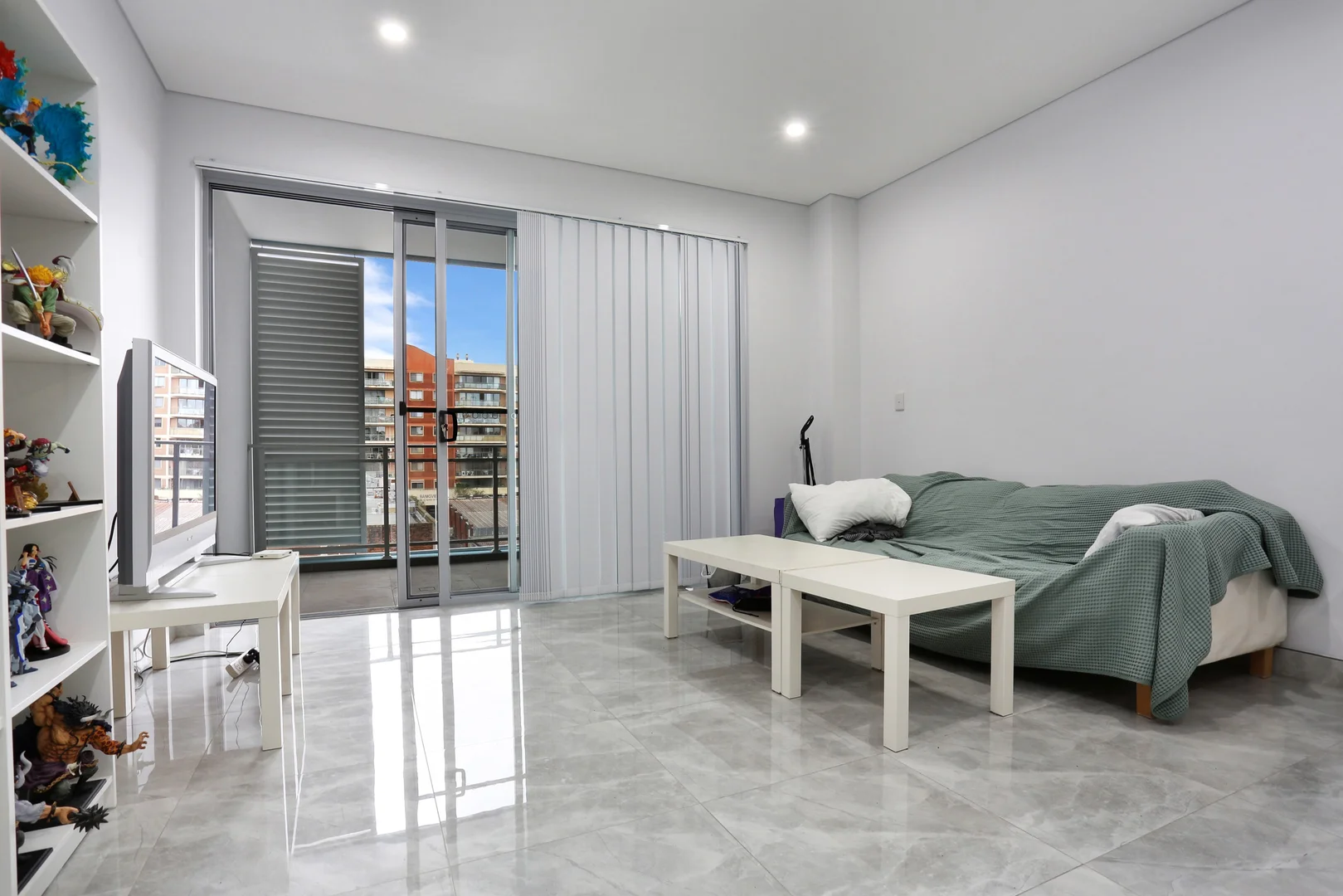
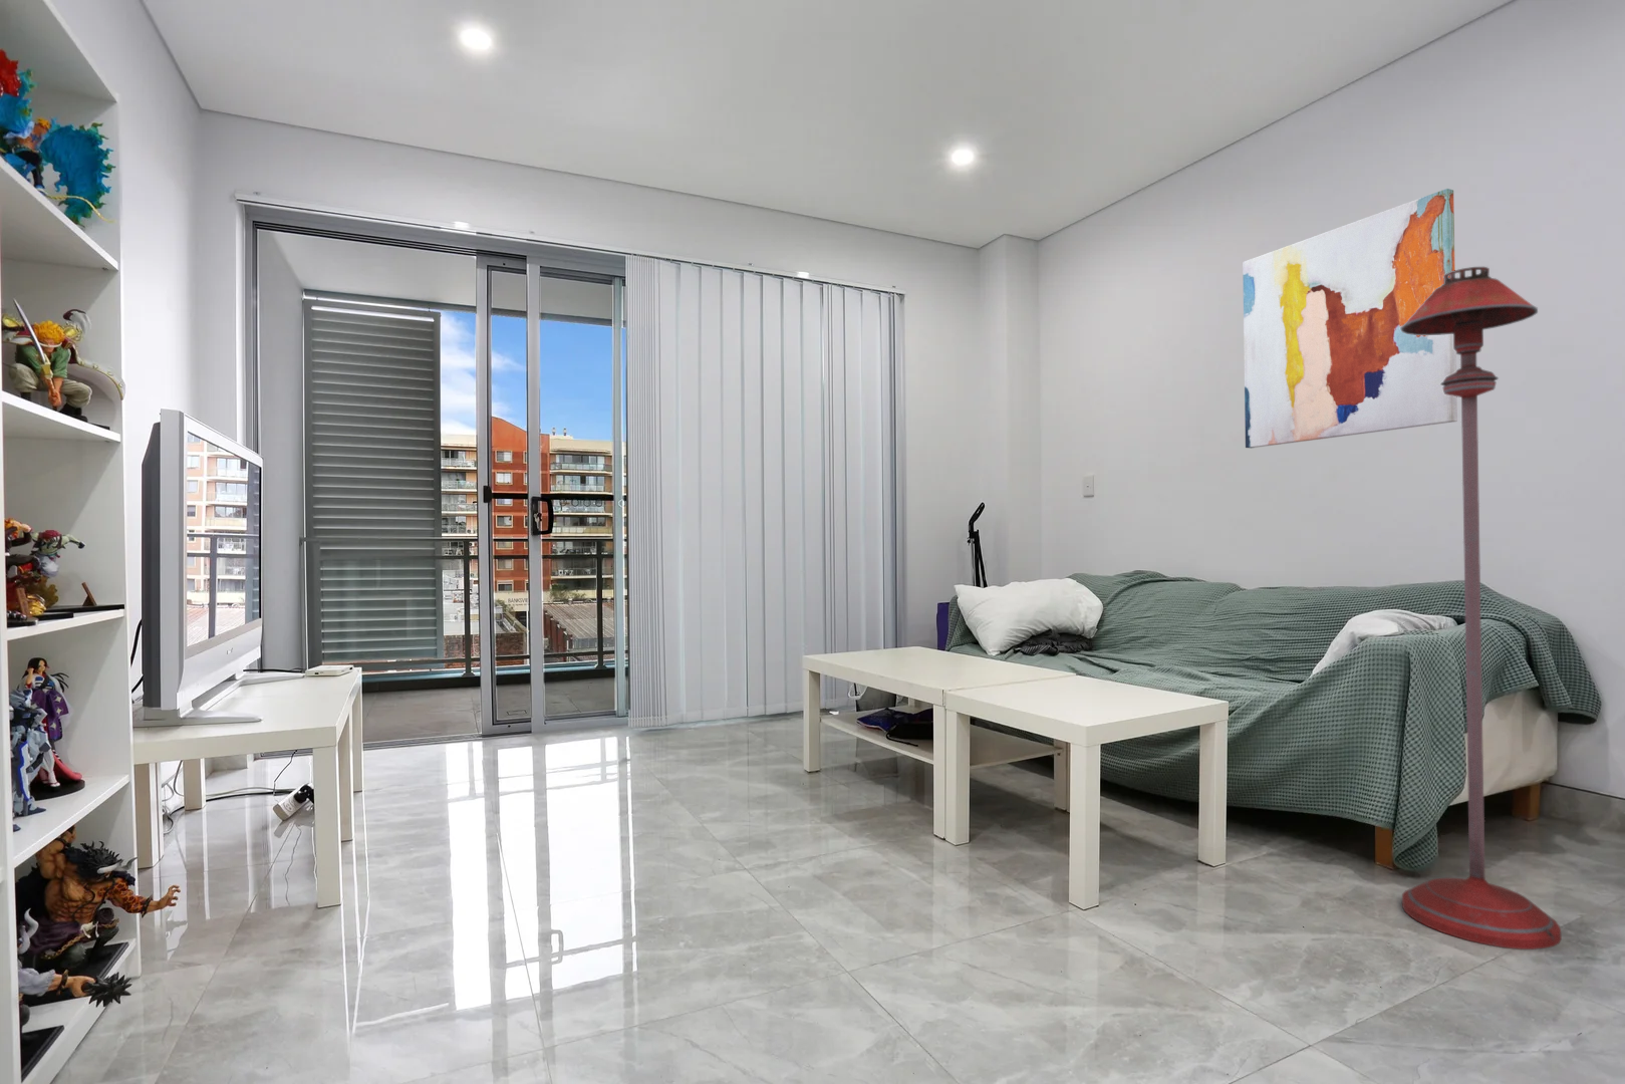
+ wall art [1241,188,1458,449]
+ floor lamp [1400,266,1563,951]
